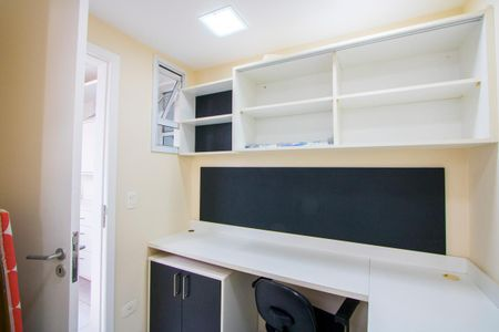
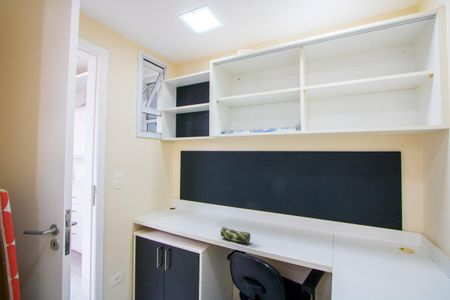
+ pencil case [220,226,251,244]
